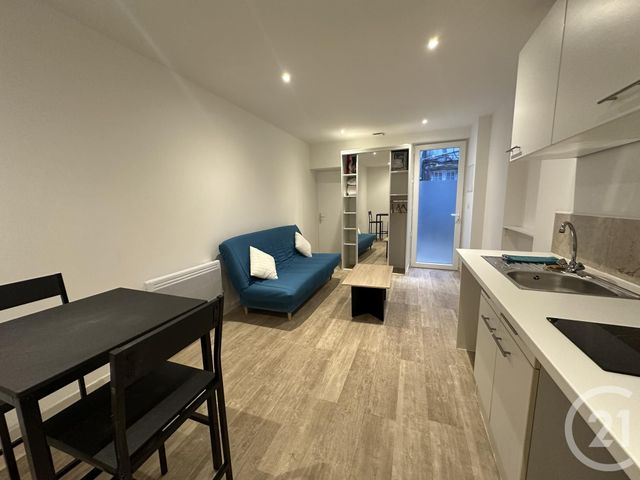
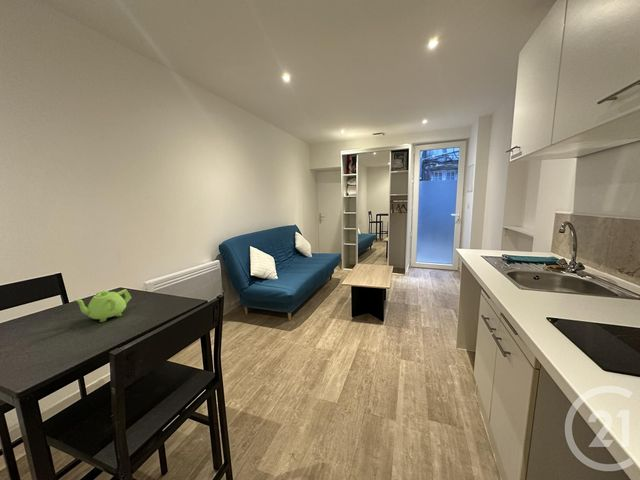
+ teapot [73,288,133,323]
